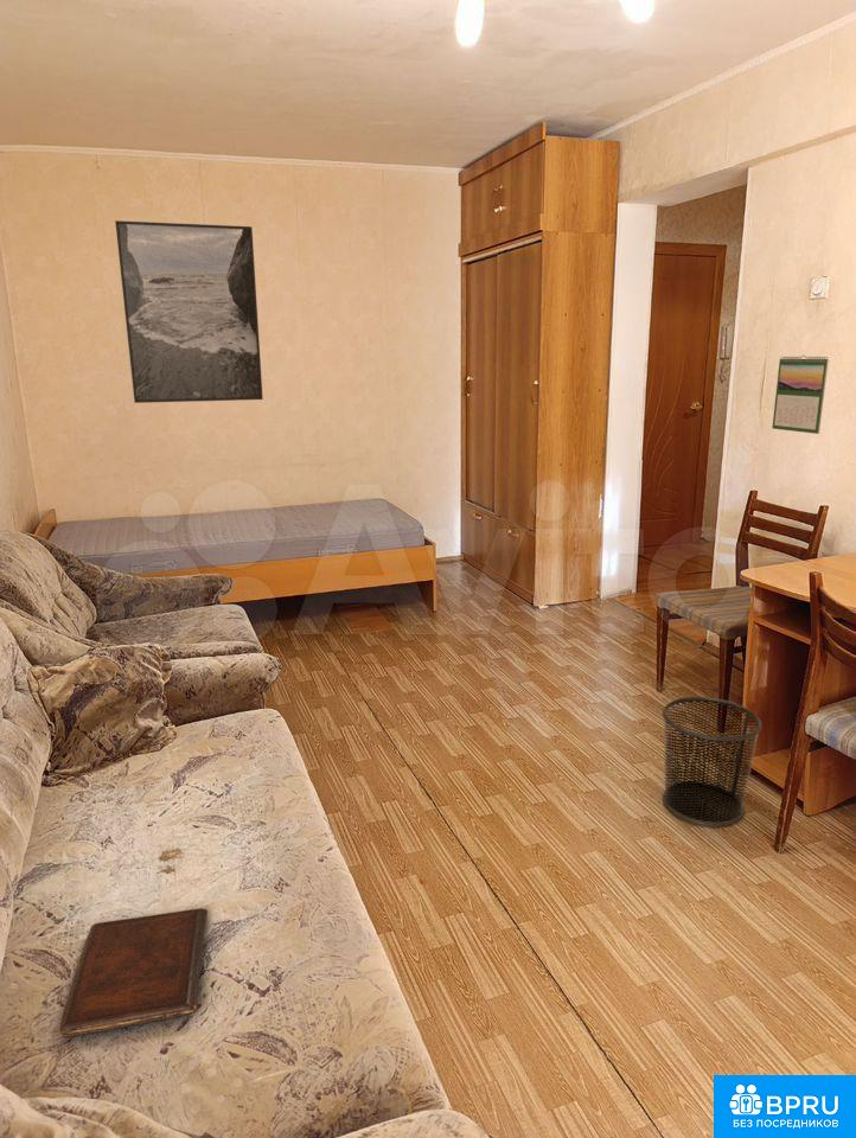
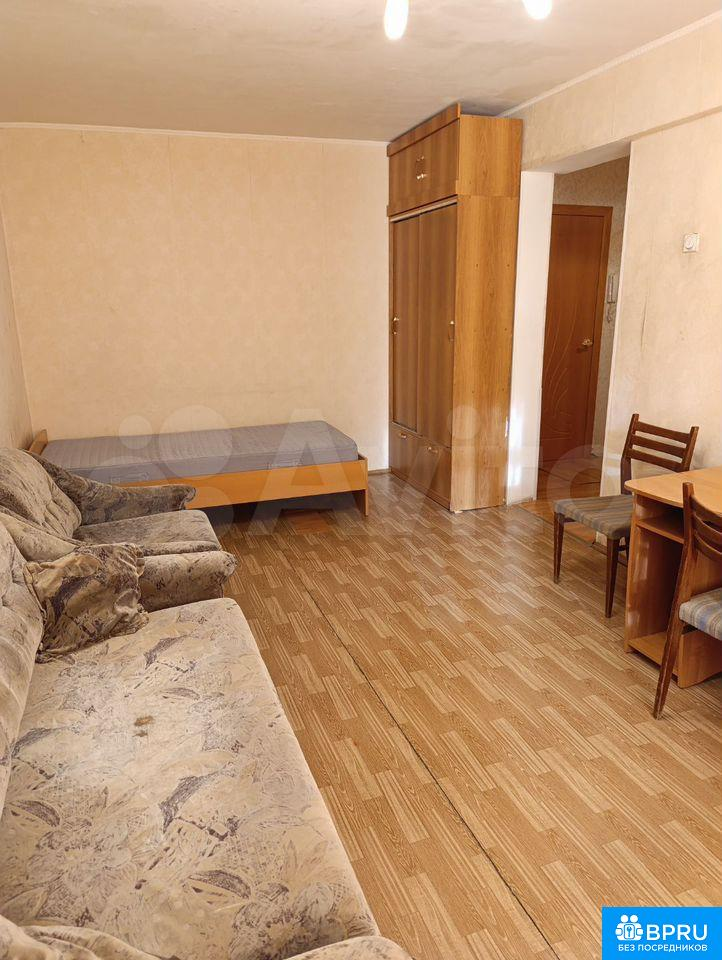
- book [58,907,209,1038]
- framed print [114,219,263,404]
- calendar [771,354,830,435]
- waste bin [662,696,762,827]
